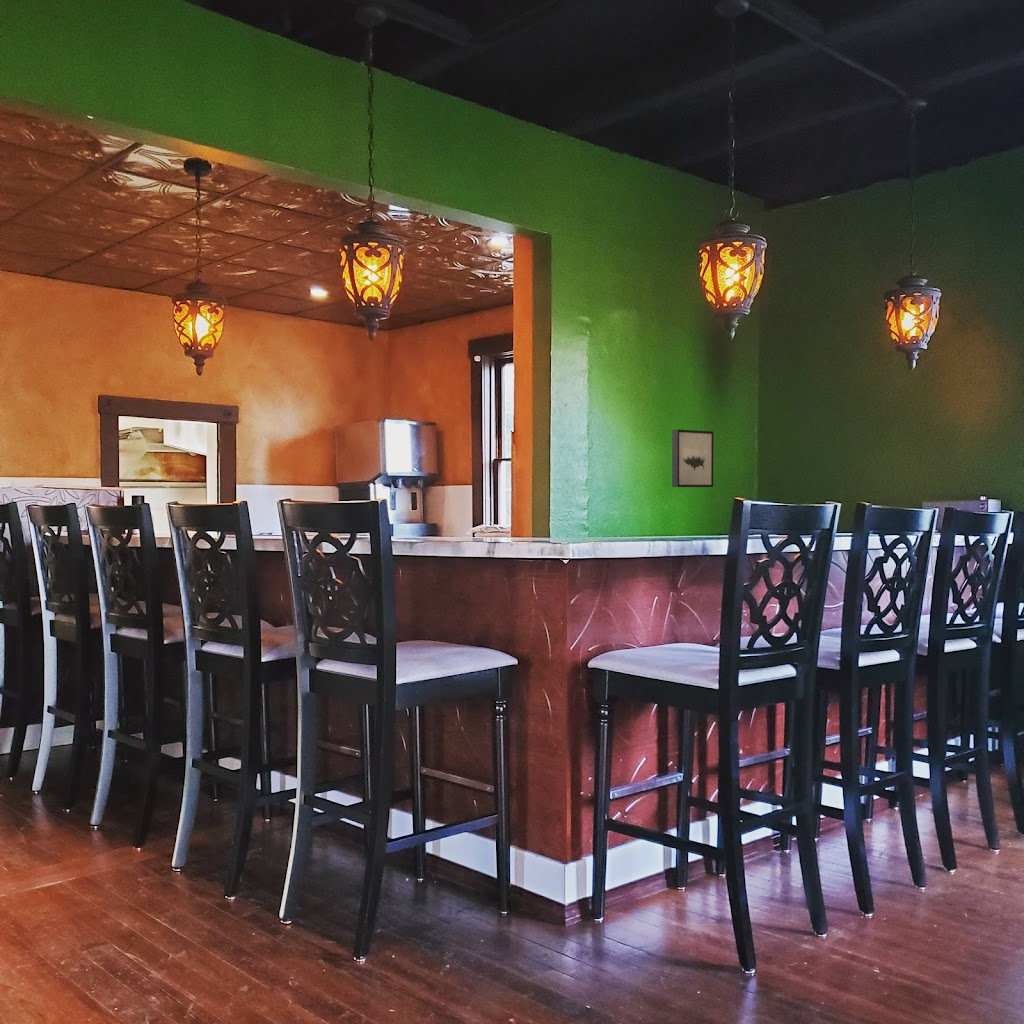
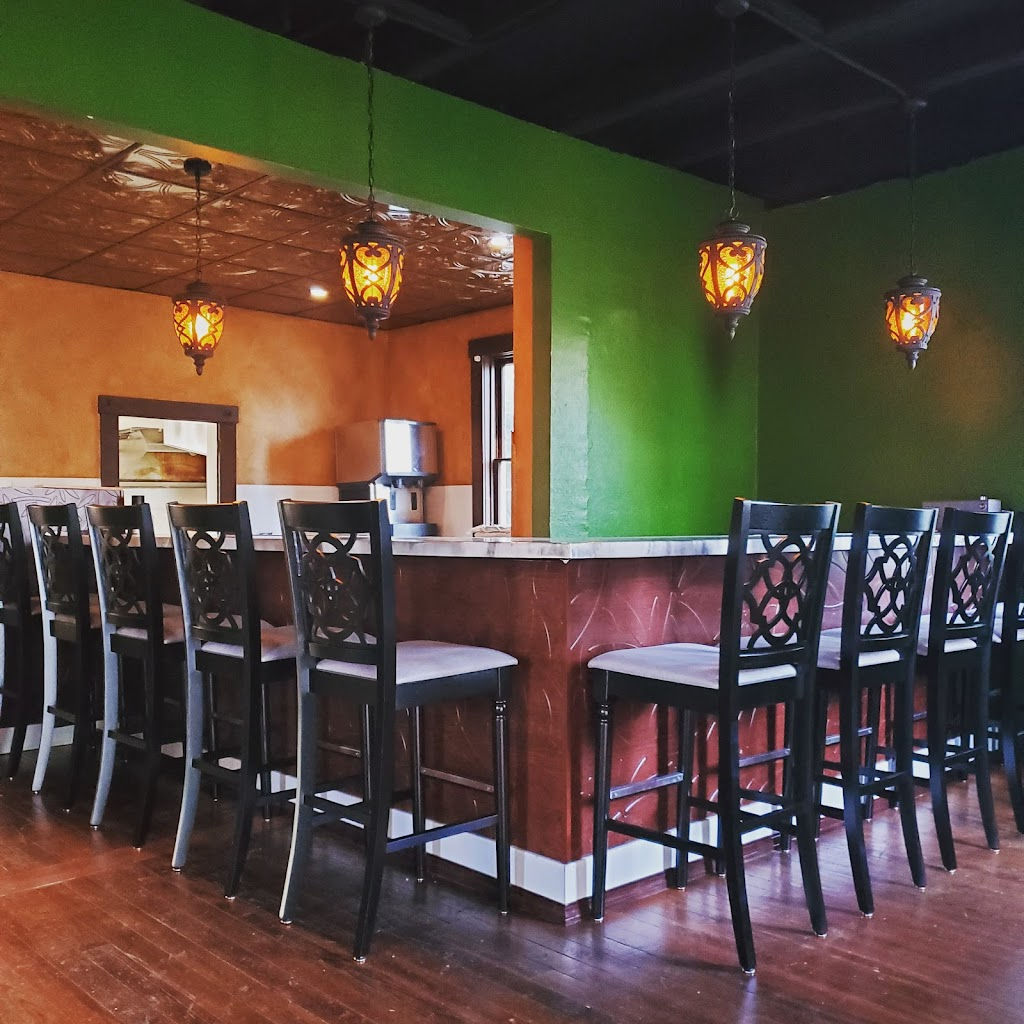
- wall art [671,428,714,488]
